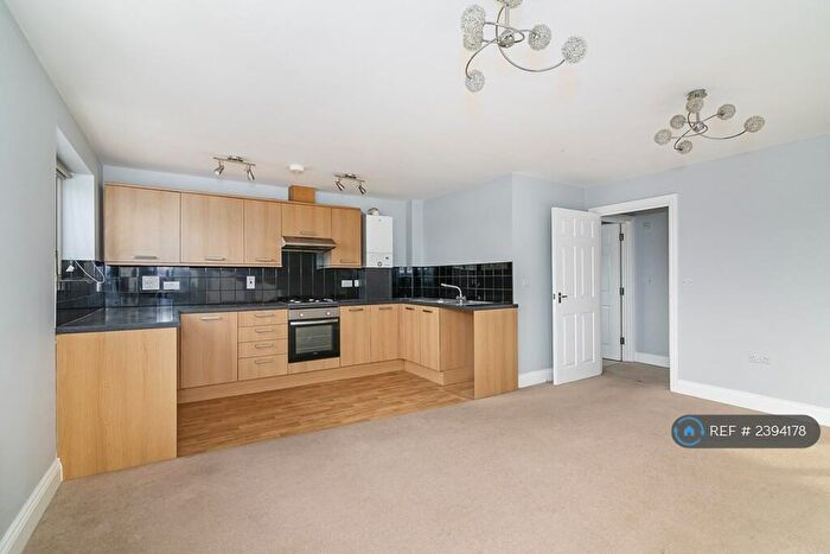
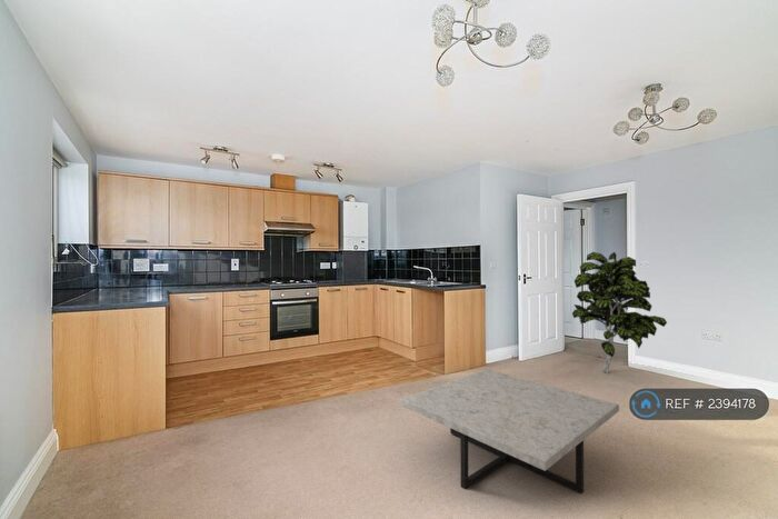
+ indoor plant [571,251,668,375]
+ coffee table [399,368,620,495]
